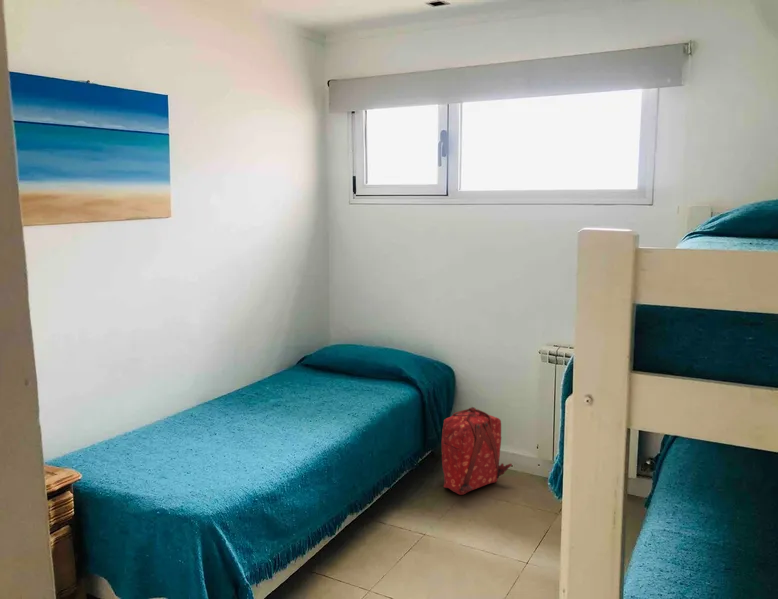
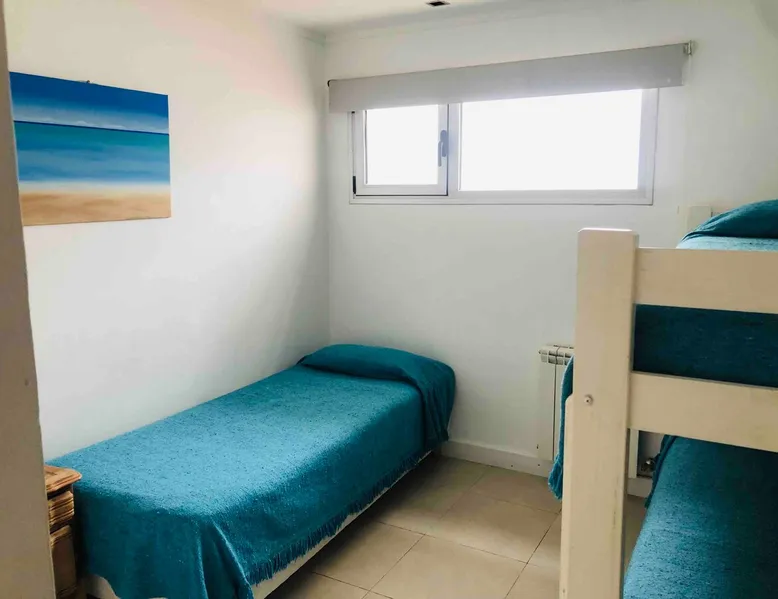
- backpack [441,406,513,496]
